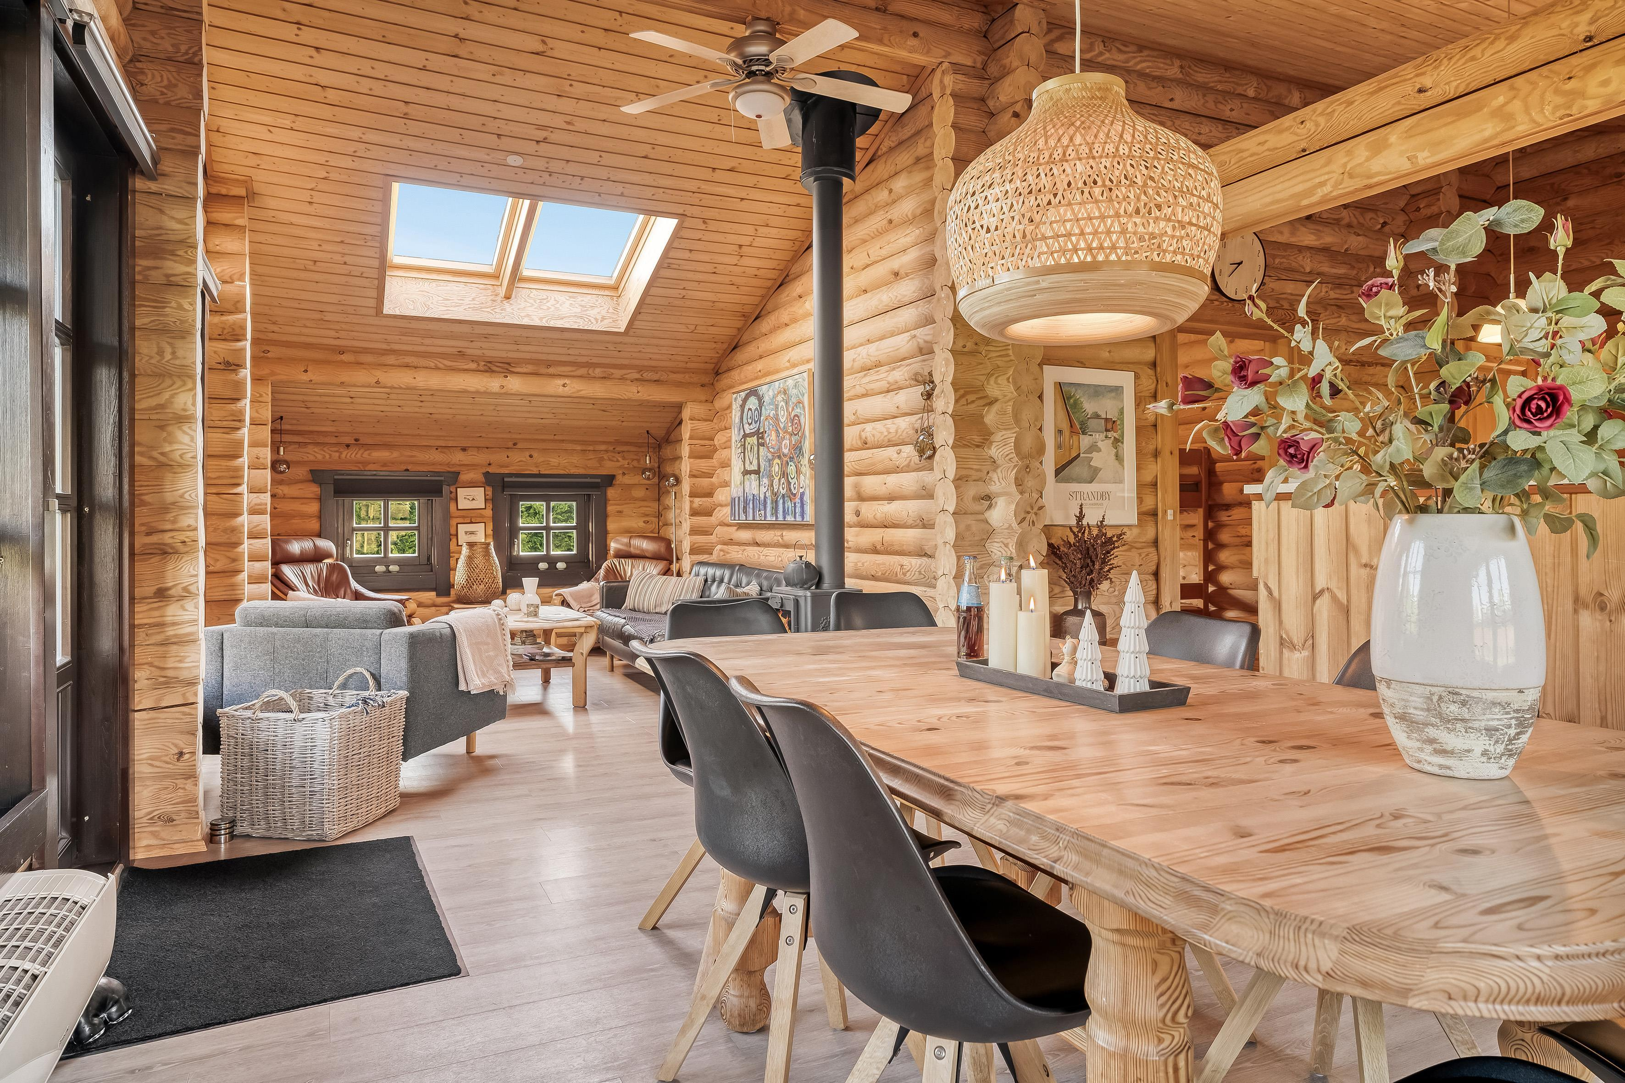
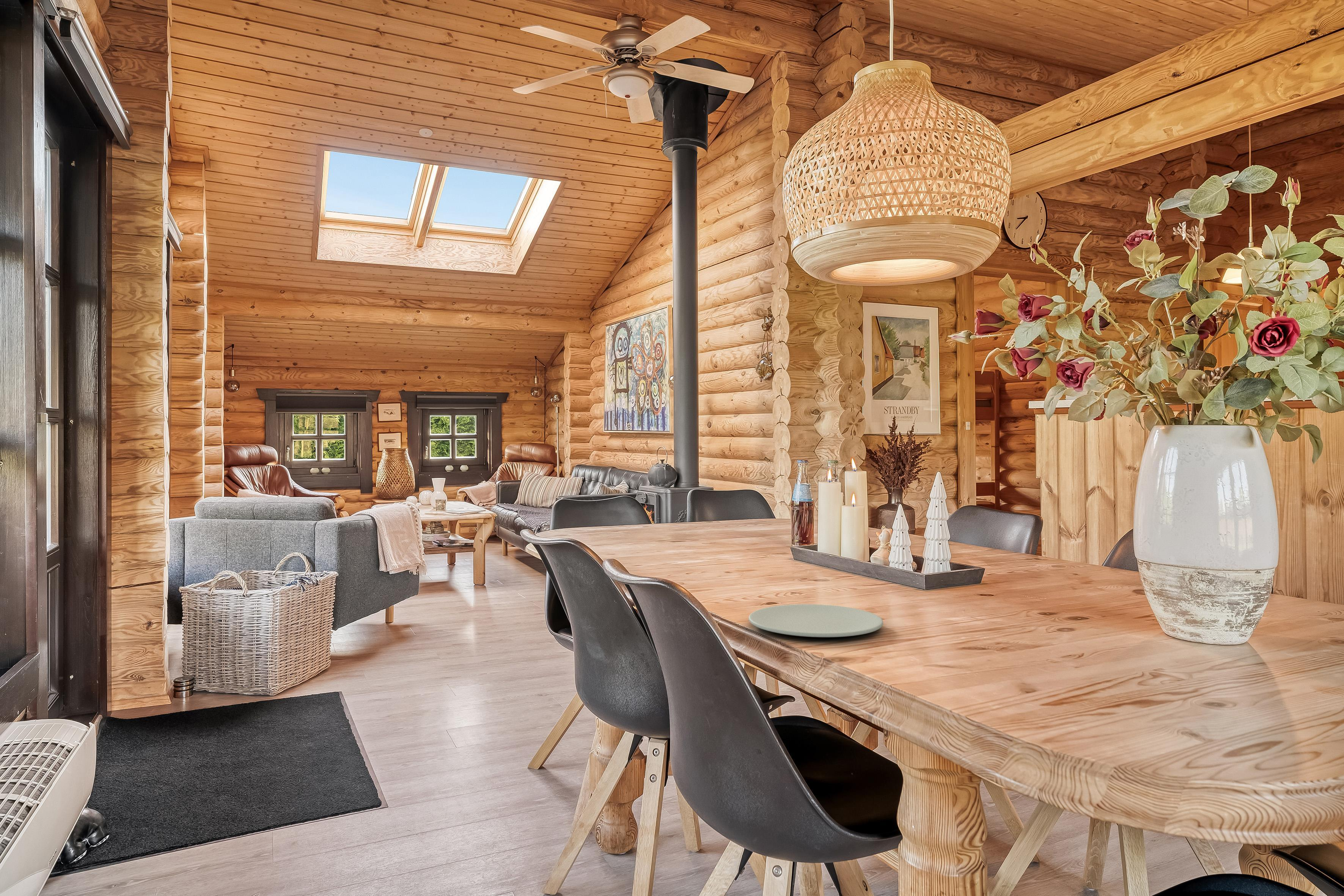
+ paper plate [748,604,883,638]
